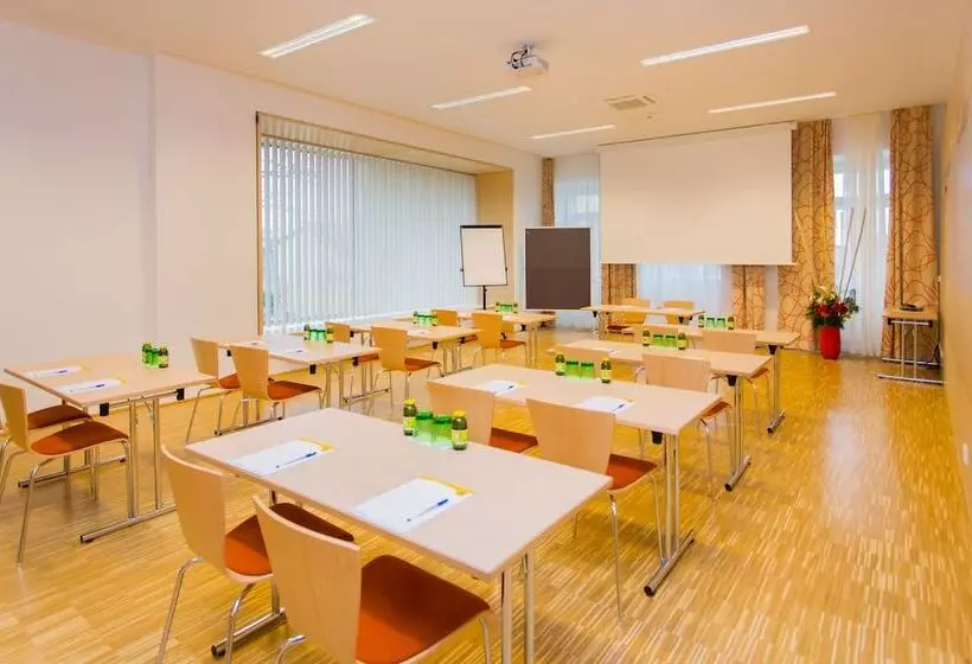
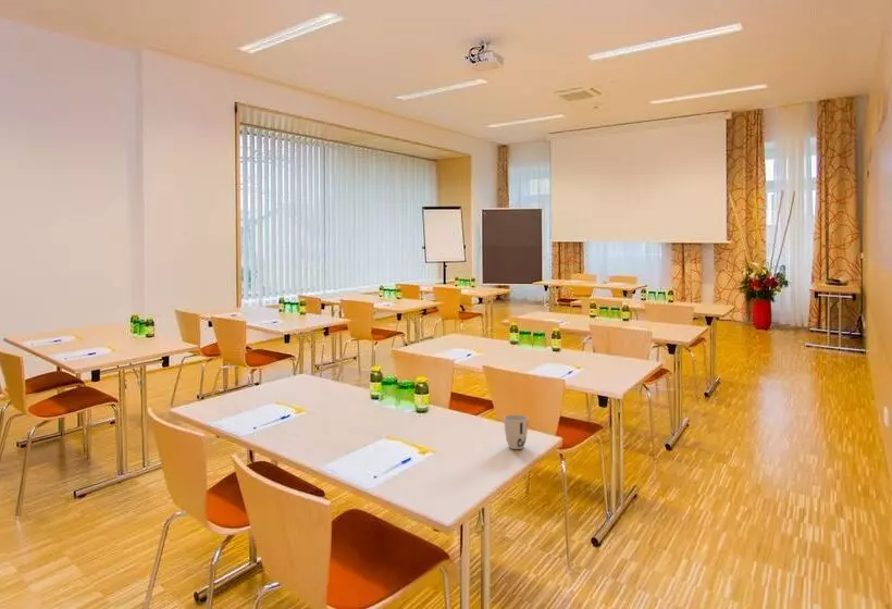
+ cup [503,413,530,450]
